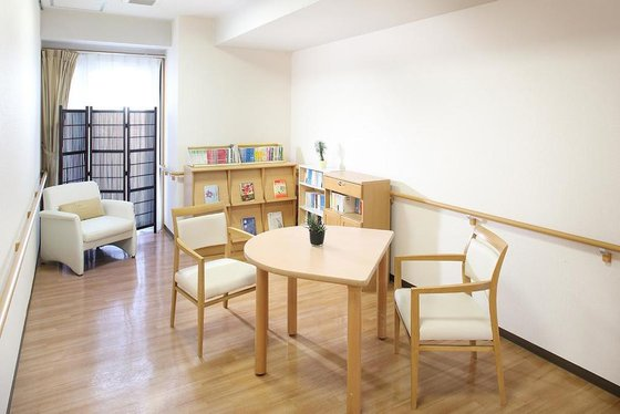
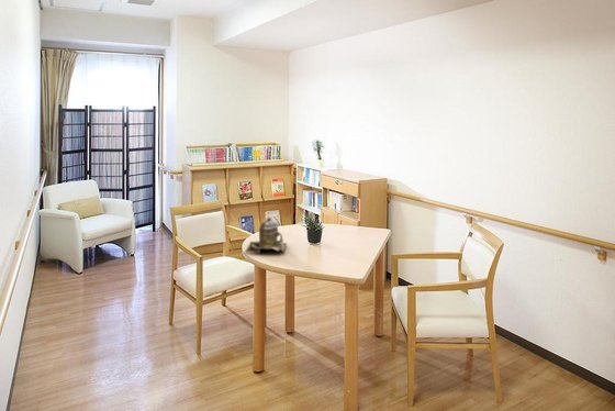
+ teapot [244,216,288,254]
